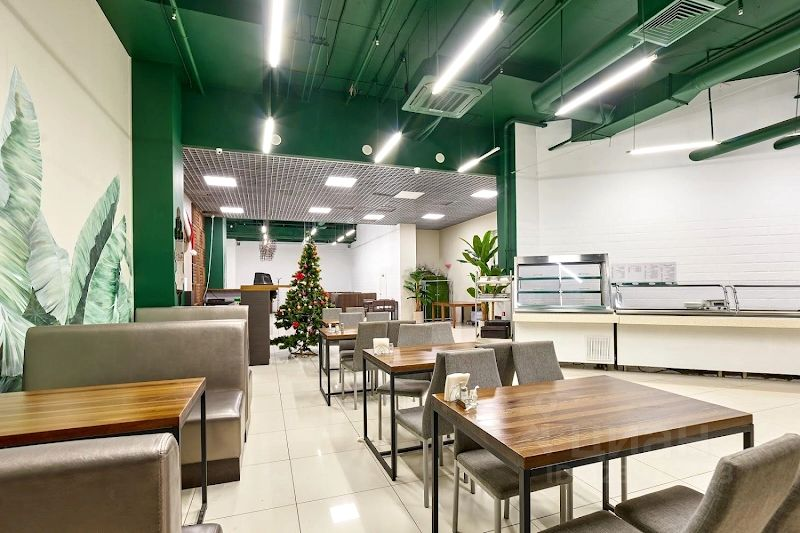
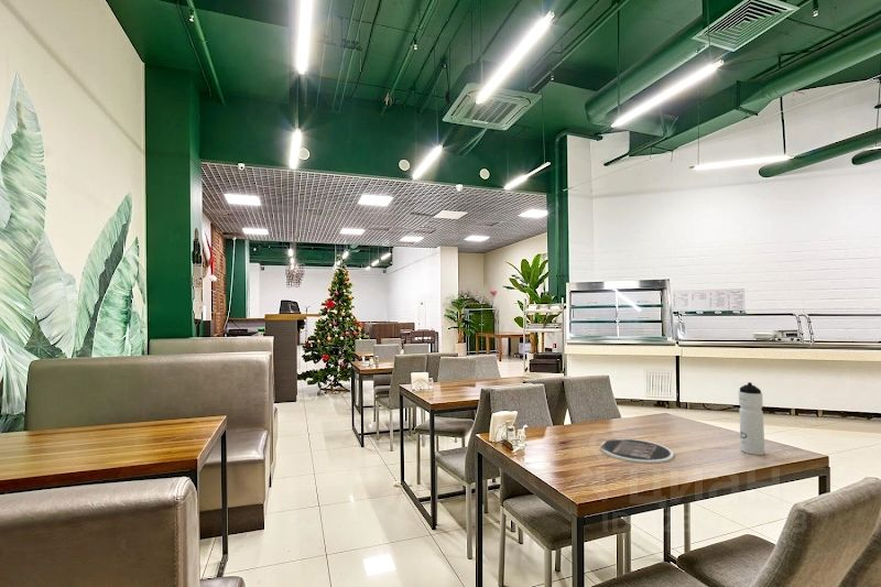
+ water bottle [738,381,765,456]
+ plate [600,437,675,464]
